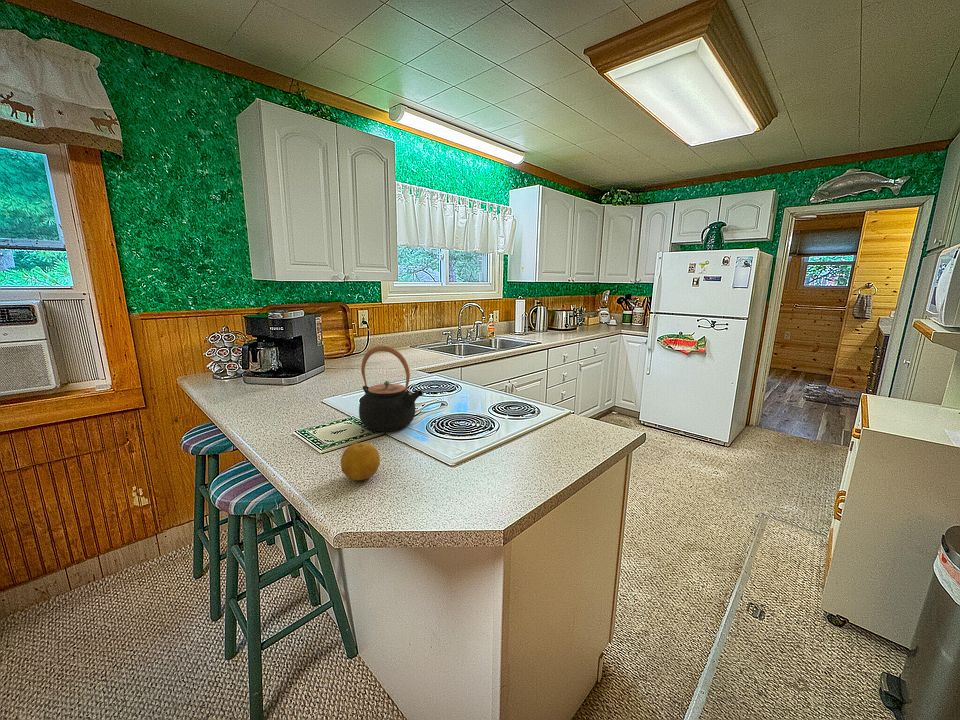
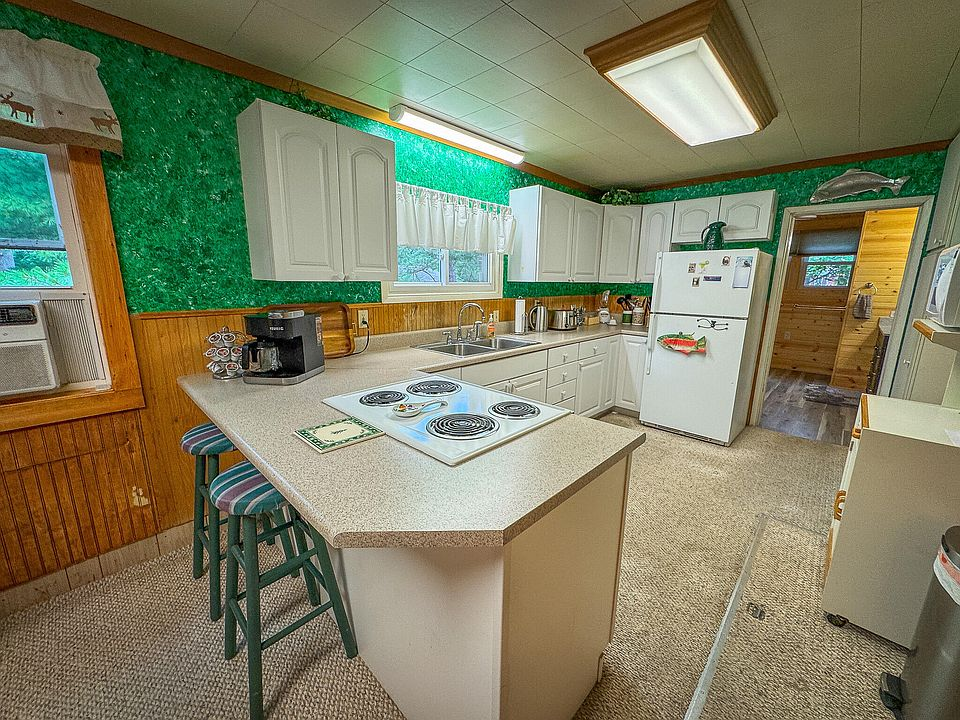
- fruit [340,442,381,481]
- teapot [358,345,424,432]
